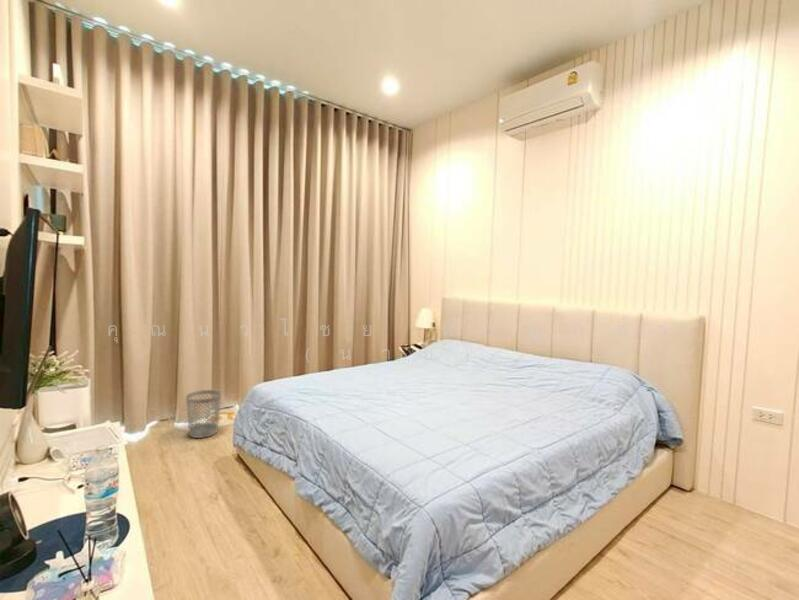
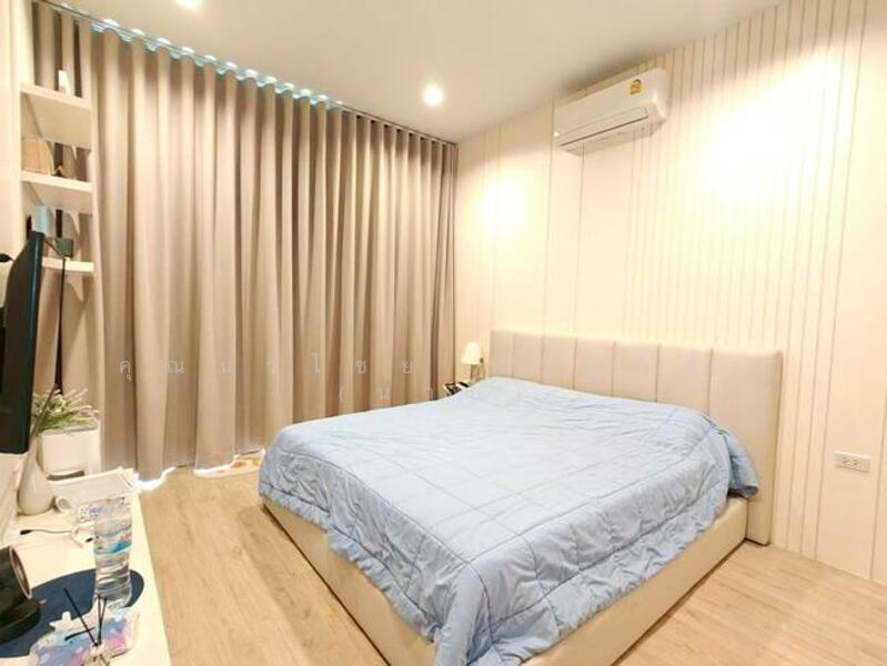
- wastebasket [185,389,222,439]
